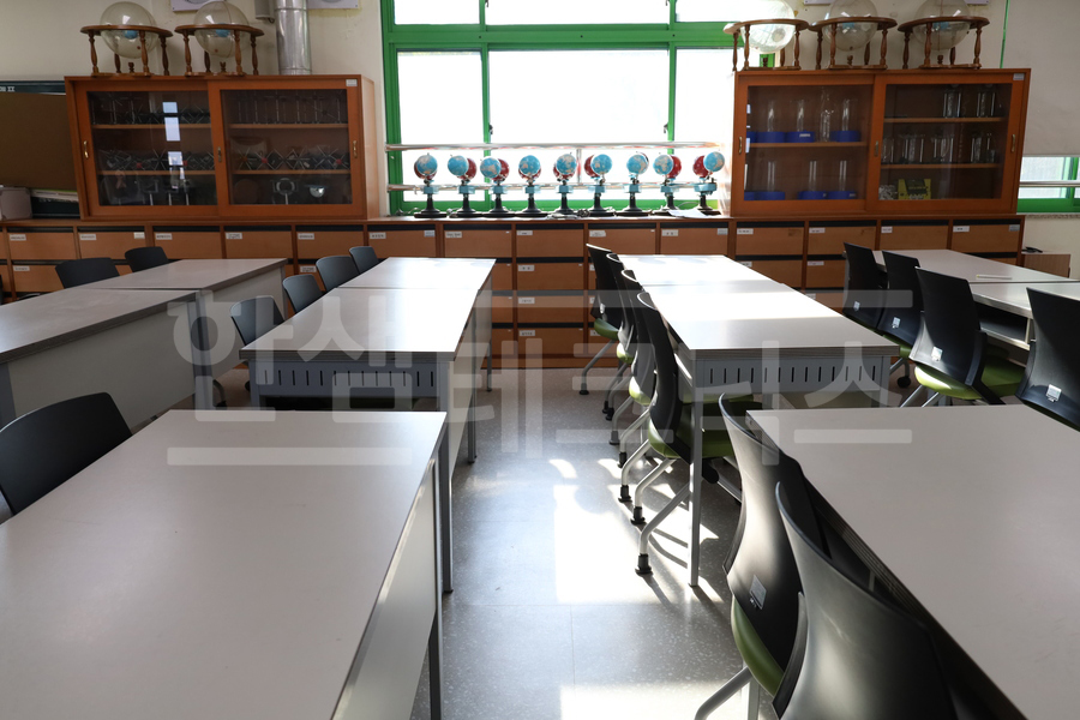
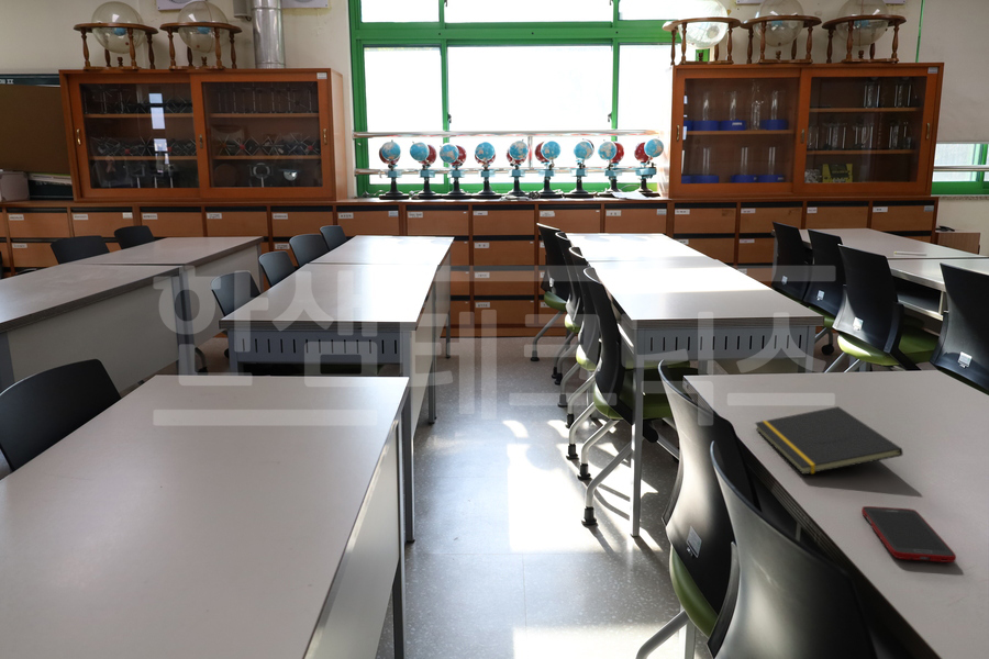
+ notepad [754,405,904,476]
+ cell phone [860,505,957,563]
